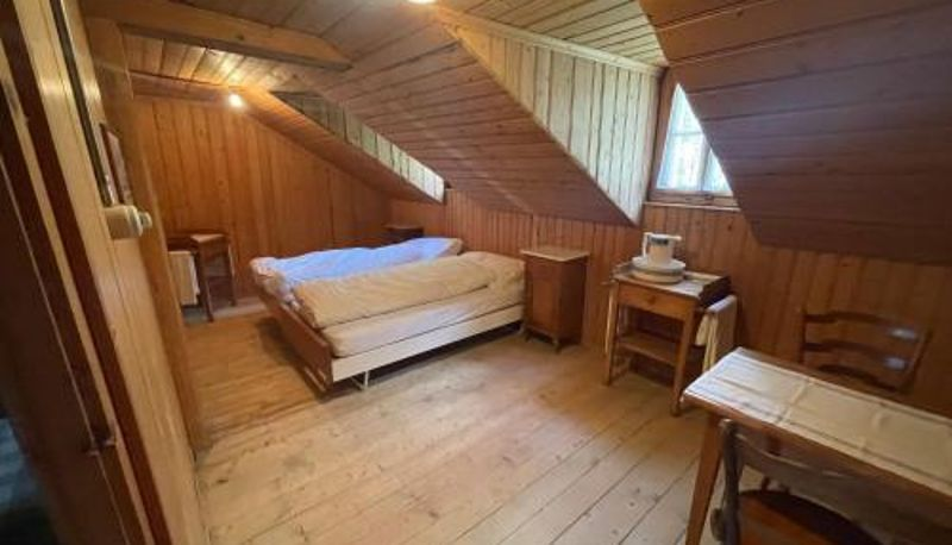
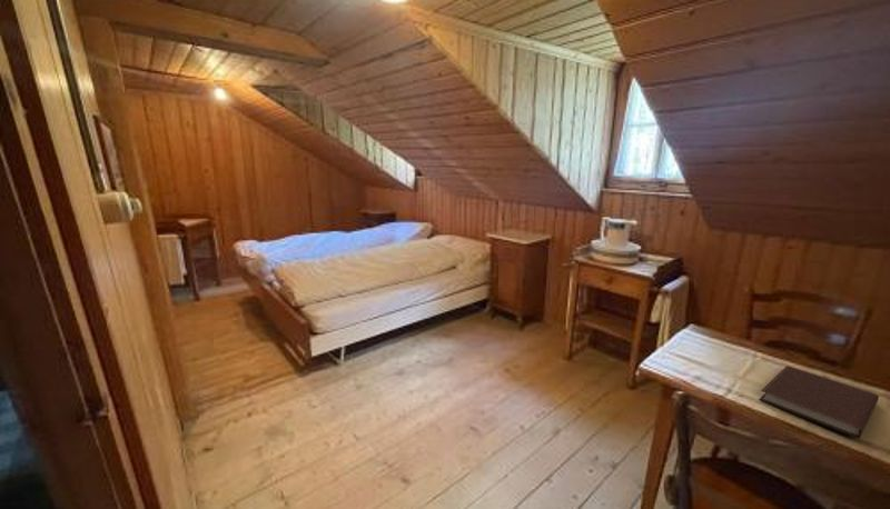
+ notebook [758,365,880,439]
